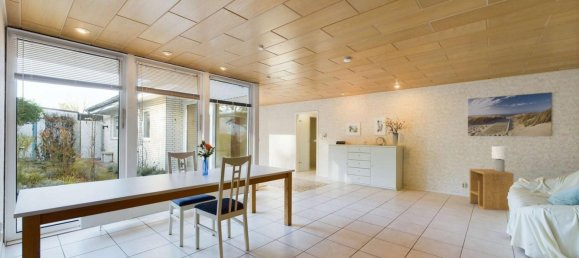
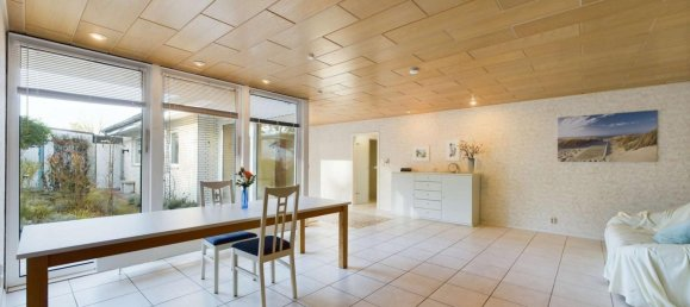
- lamp [491,145,509,172]
- side table [469,168,515,211]
